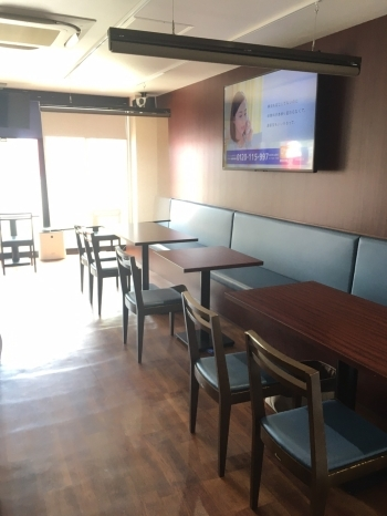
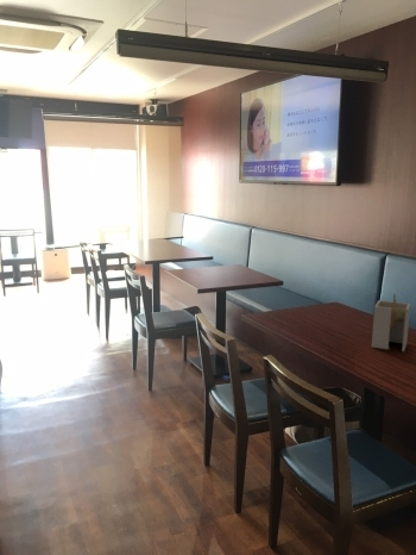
+ utensil holder [371,293,411,353]
